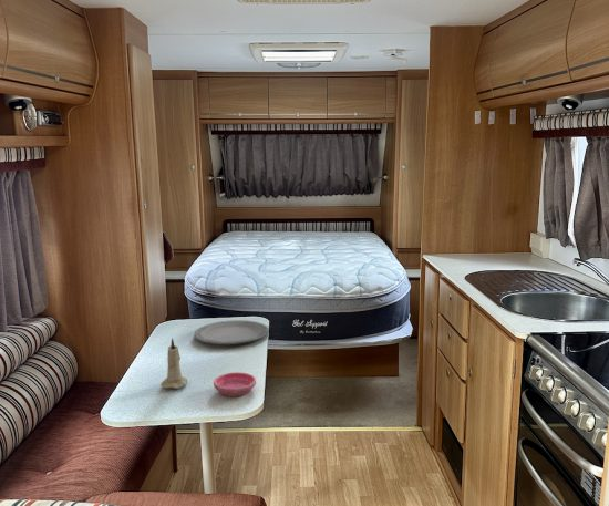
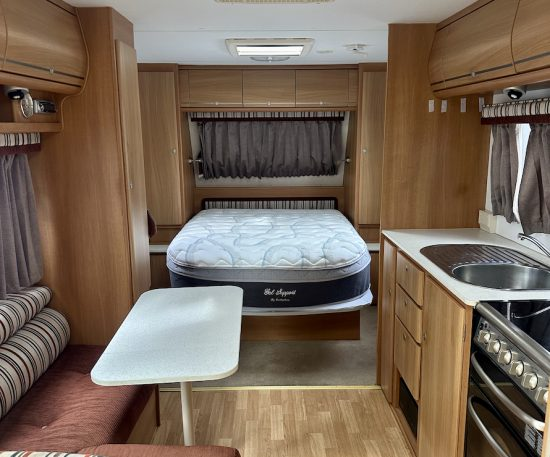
- plate [193,319,270,345]
- saucer [213,371,257,397]
- candle [159,337,188,390]
